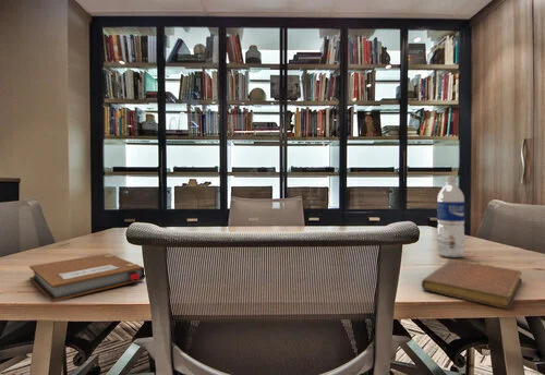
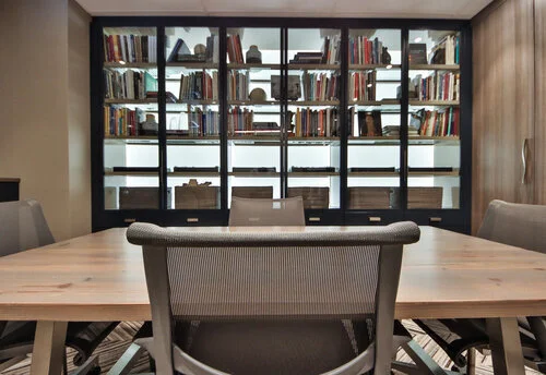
- water bottle [436,174,465,258]
- notebook [421,259,523,310]
- notebook [28,253,146,303]
